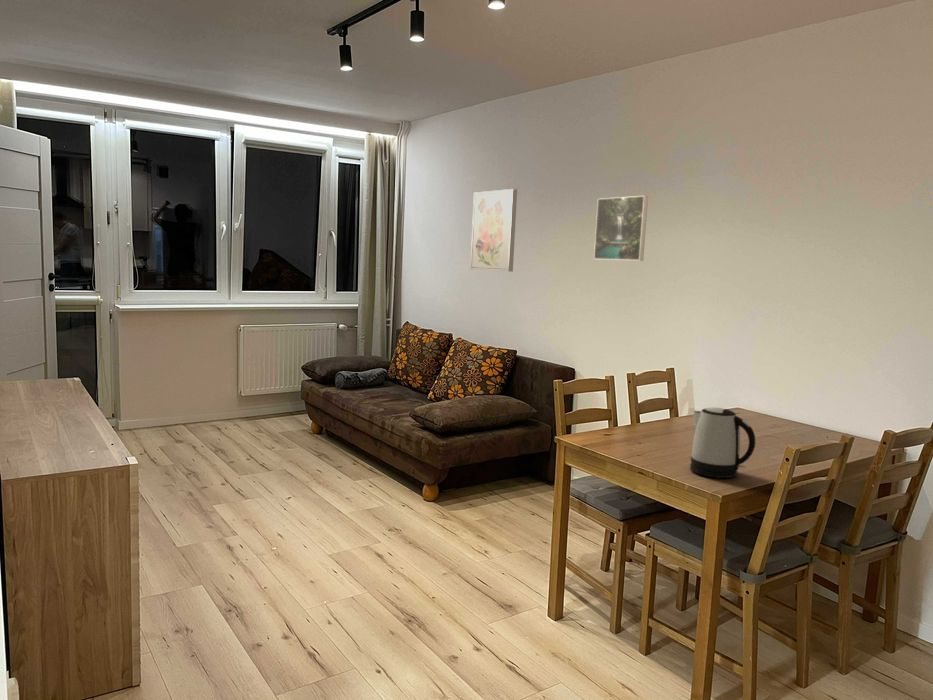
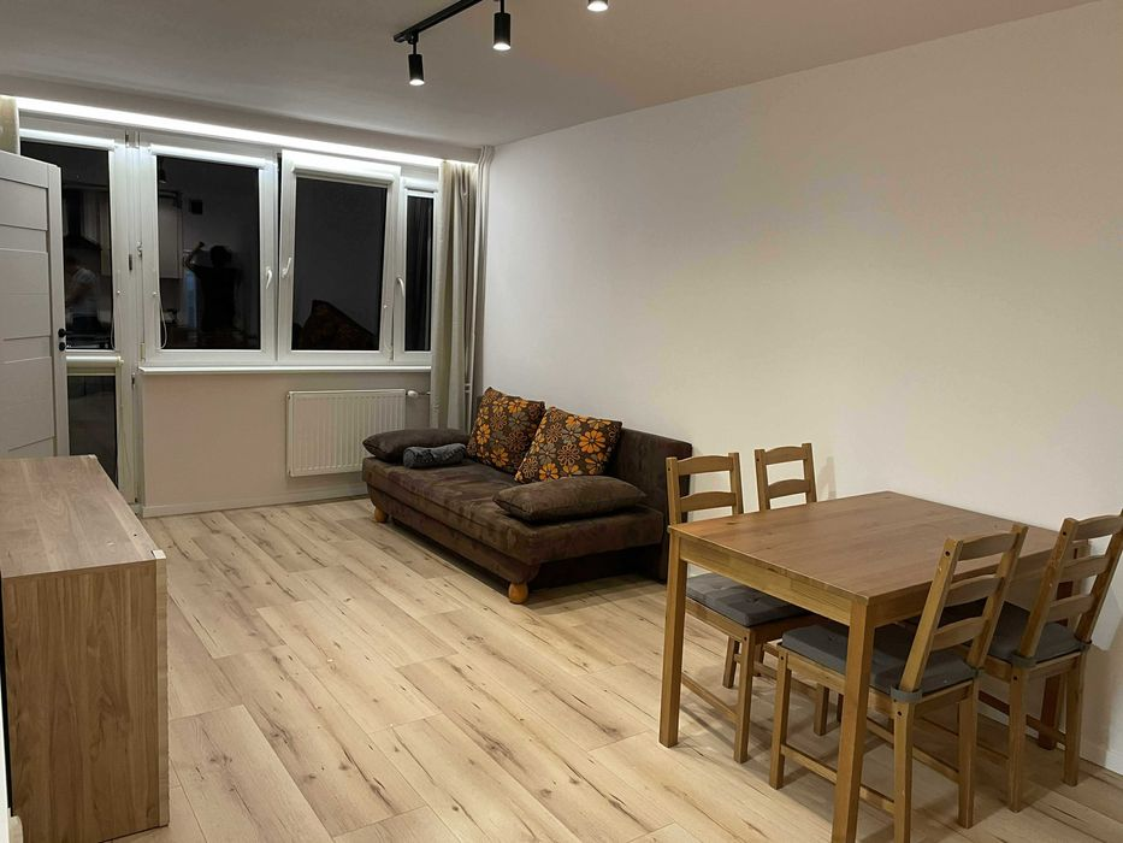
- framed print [593,195,649,262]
- wall art [469,188,518,273]
- kettle [689,407,756,479]
